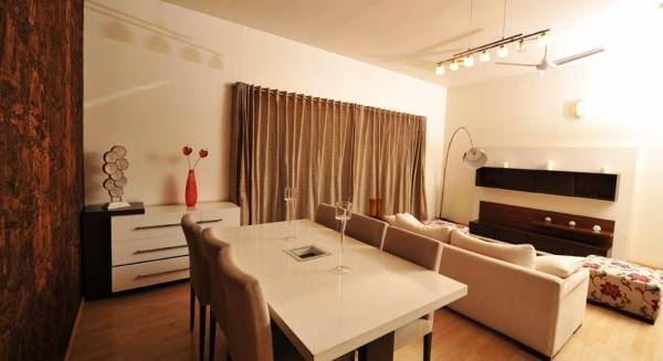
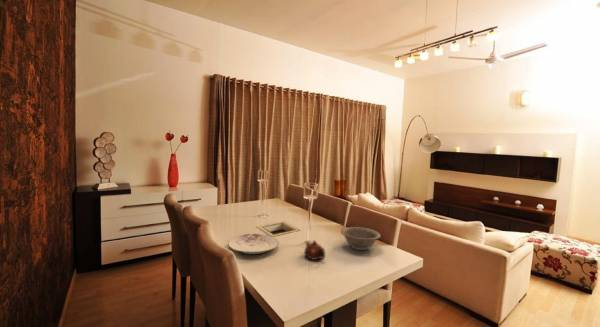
+ teapot [303,239,326,261]
+ plate [227,233,280,255]
+ decorative bowl [340,226,382,251]
